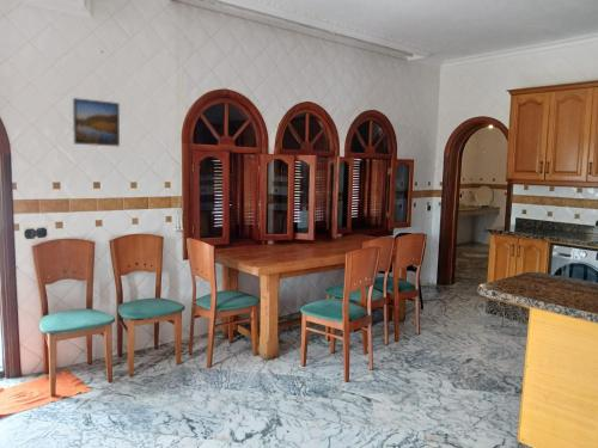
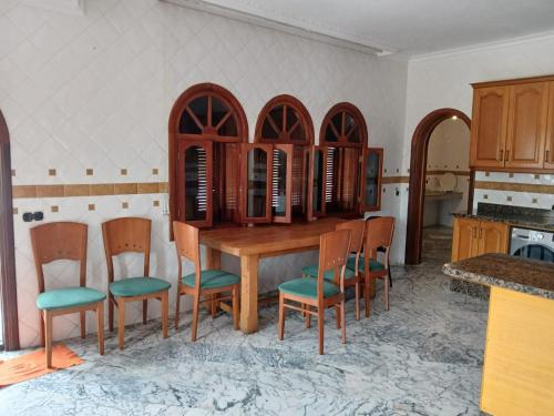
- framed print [72,97,121,147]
